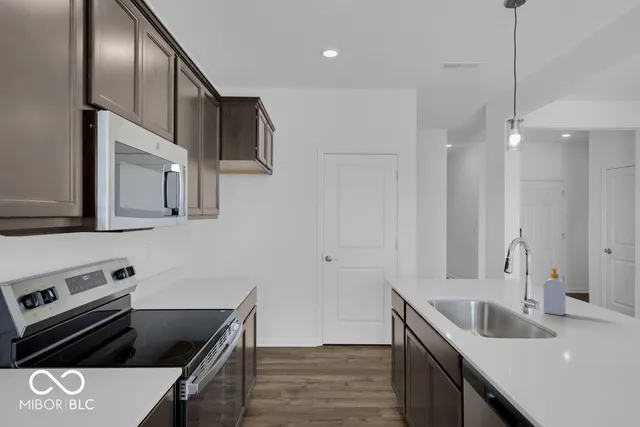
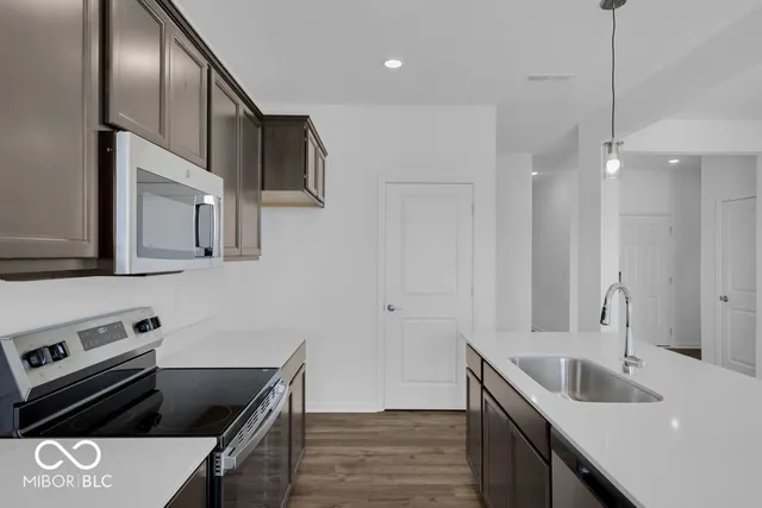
- soap bottle [542,267,567,316]
